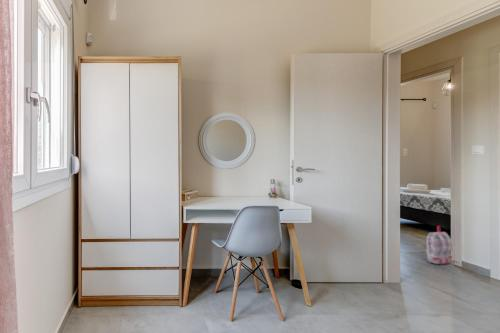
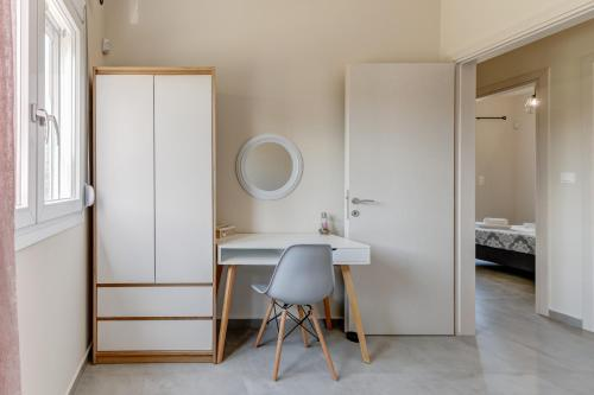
- backpack [425,225,454,266]
